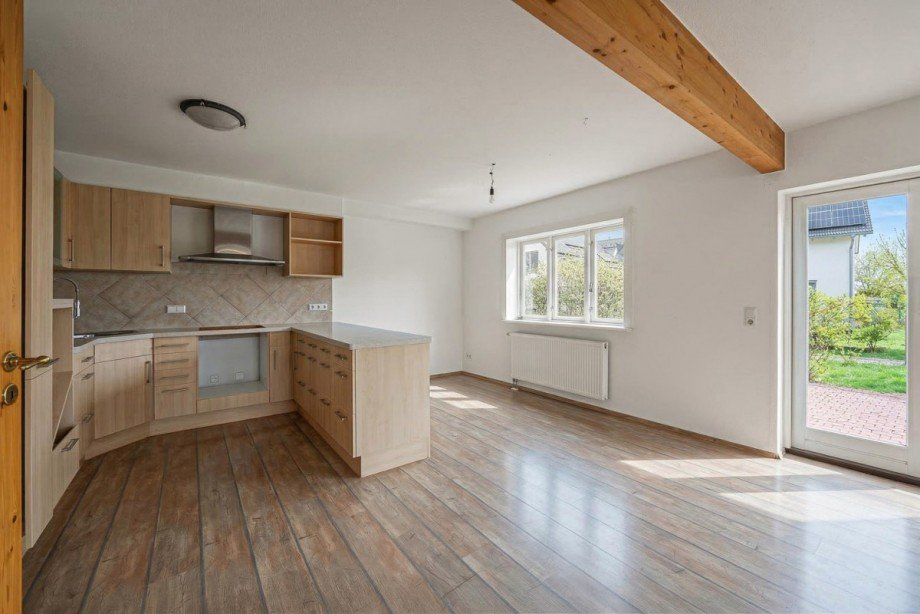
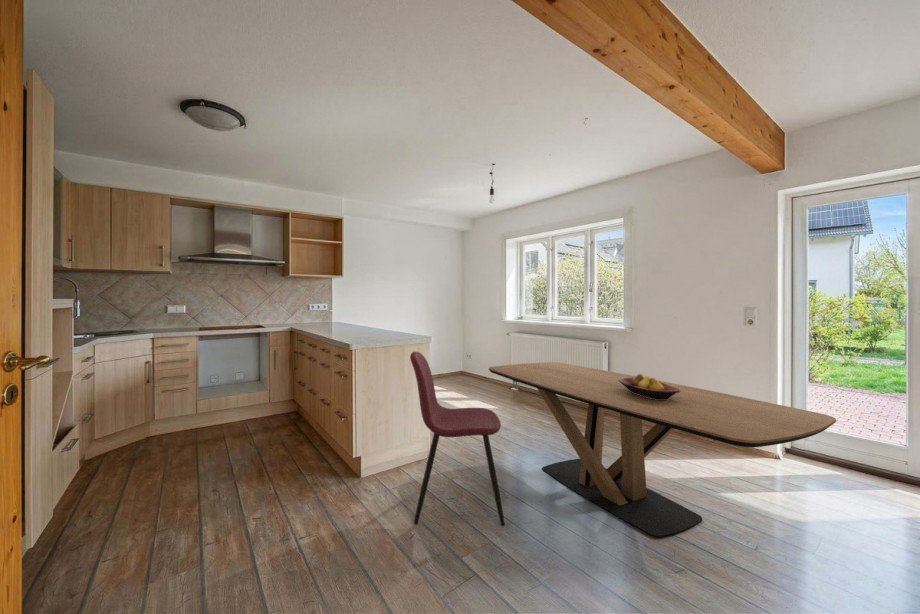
+ fruit bowl [619,373,681,400]
+ dining chair [409,350,506,527]
+ dining table [488,361,837,538]
